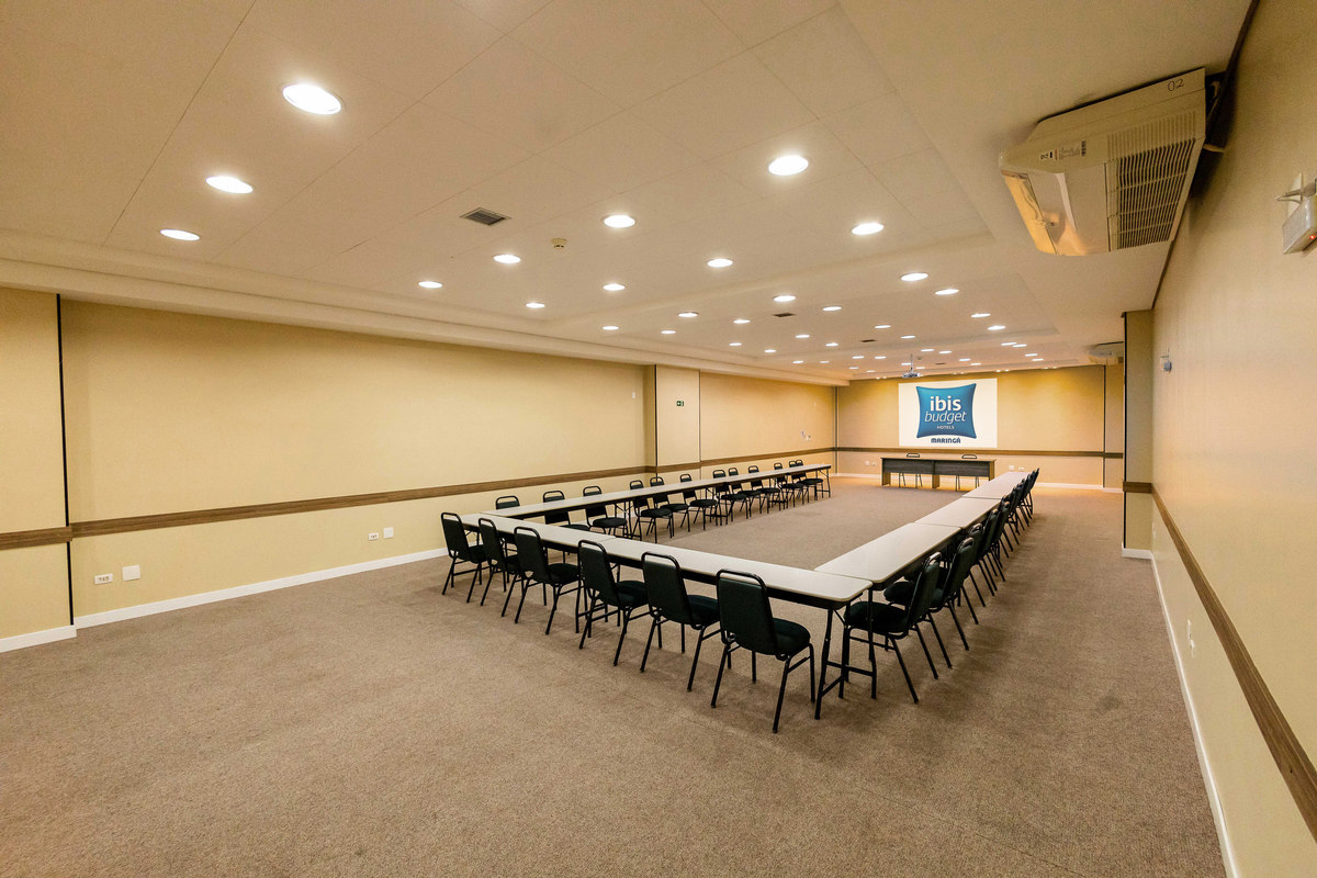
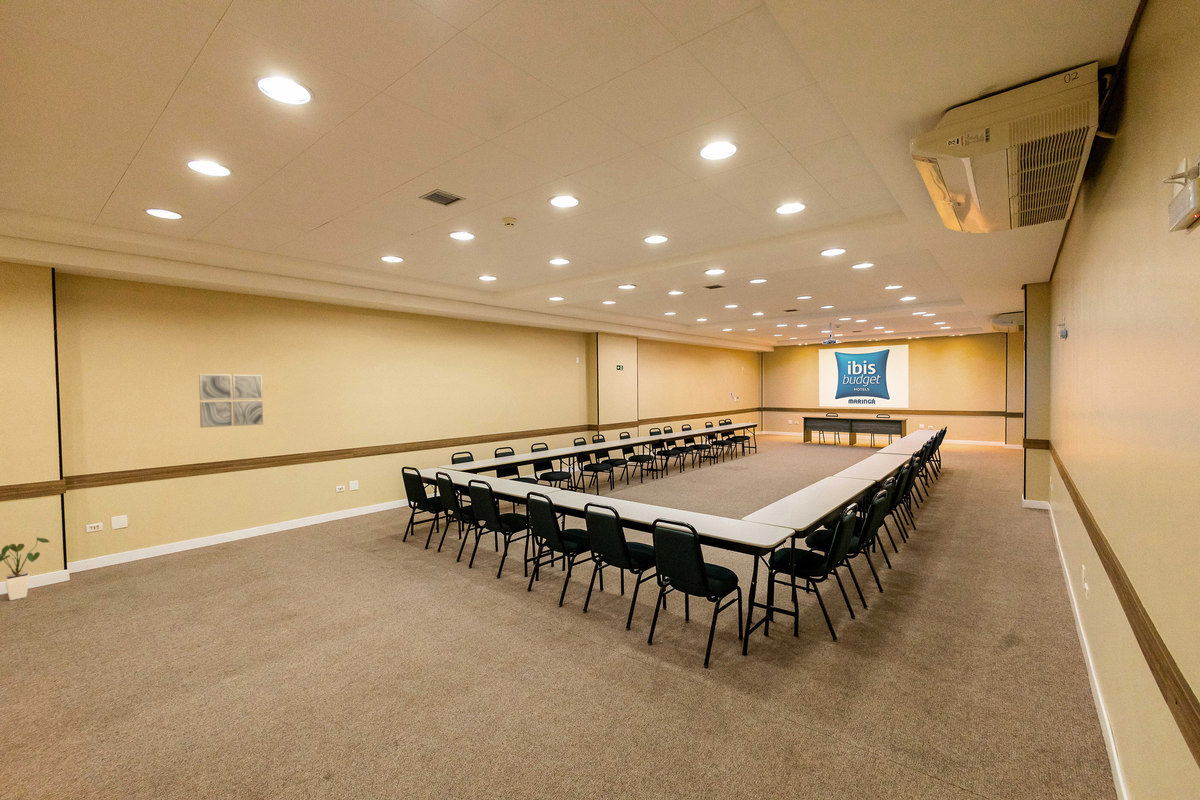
+ wall art [198,373,264,429]
+ house plant [0,536,51,601]
